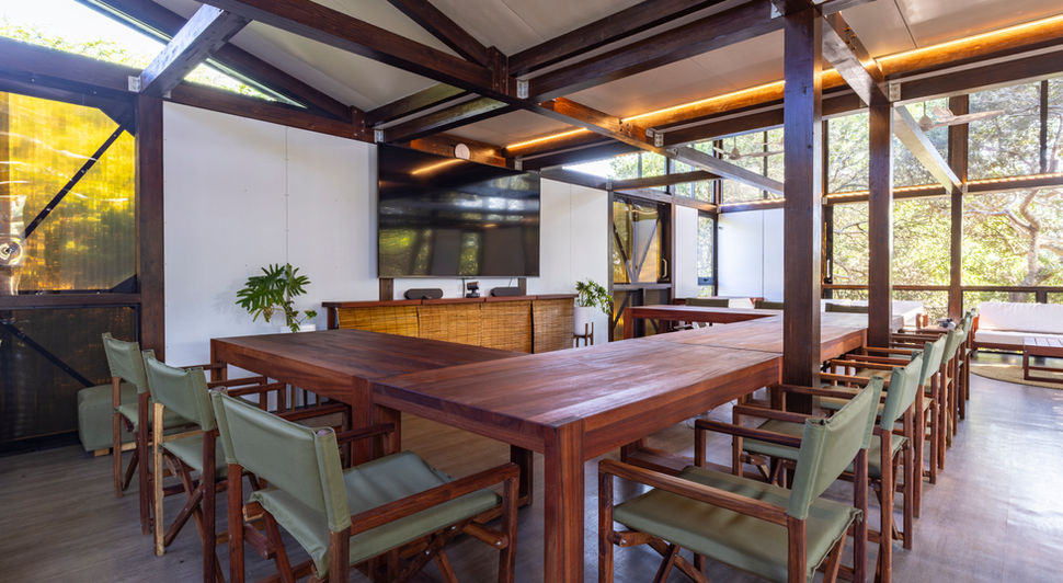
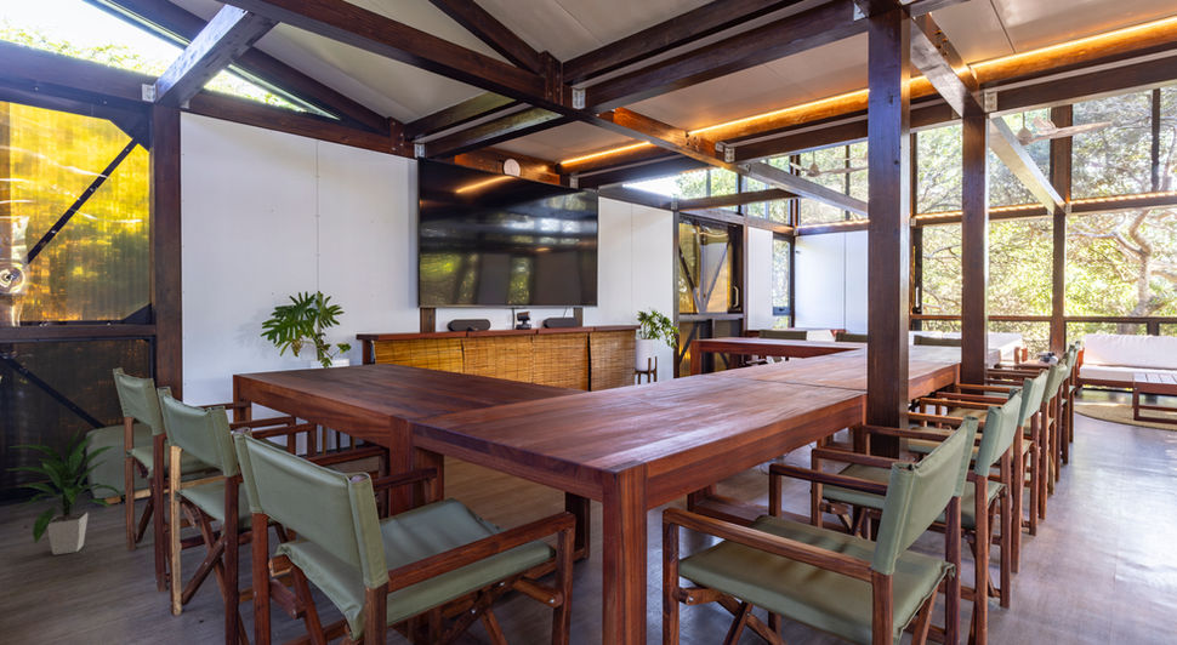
+ indoor plant [7,426,126,556]
